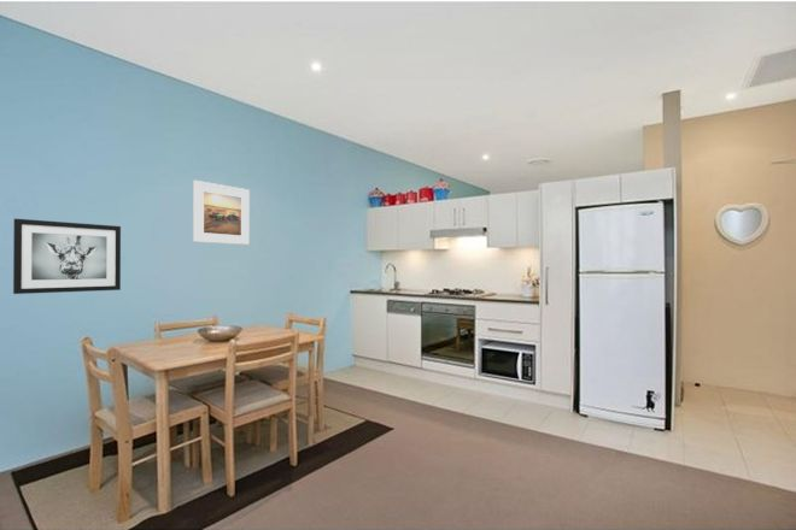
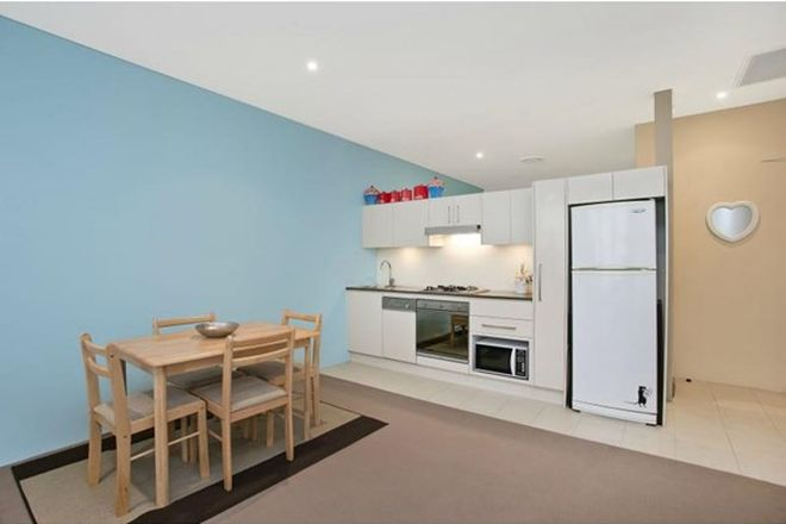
- wall art [12,218,122,295]
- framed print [192,179,251,246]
